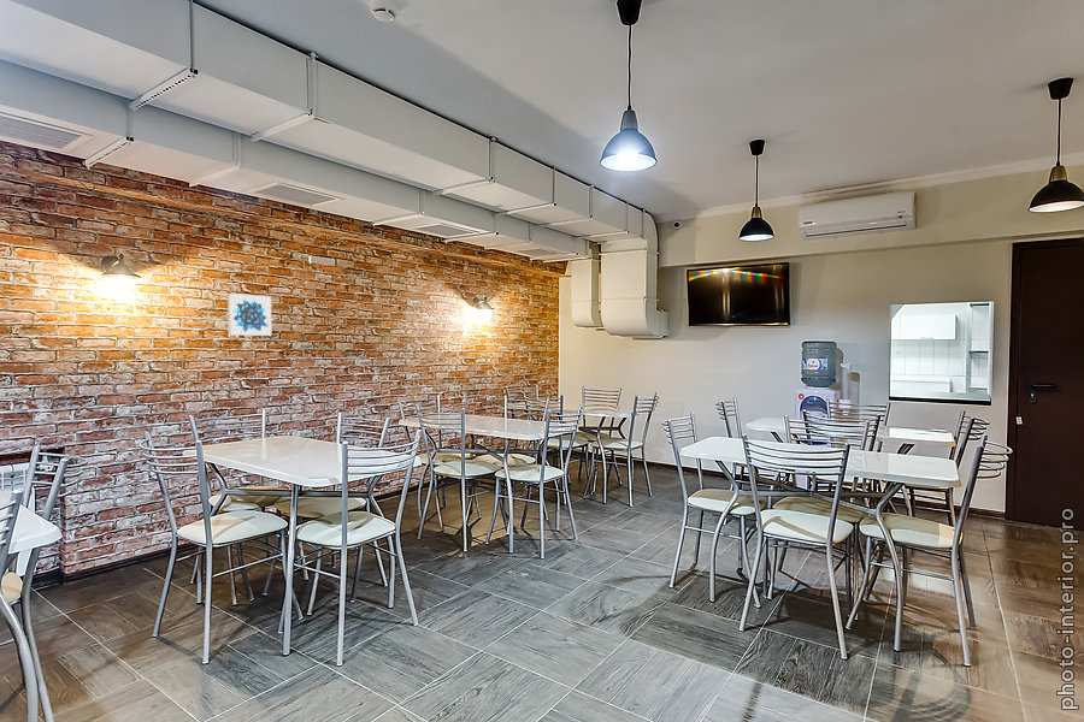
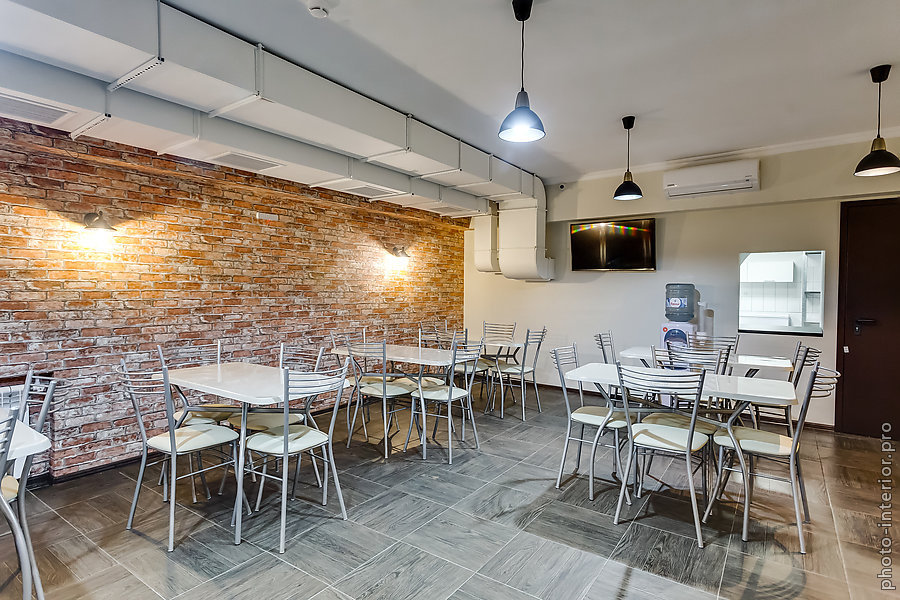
- wall art [226,292,272,337]
